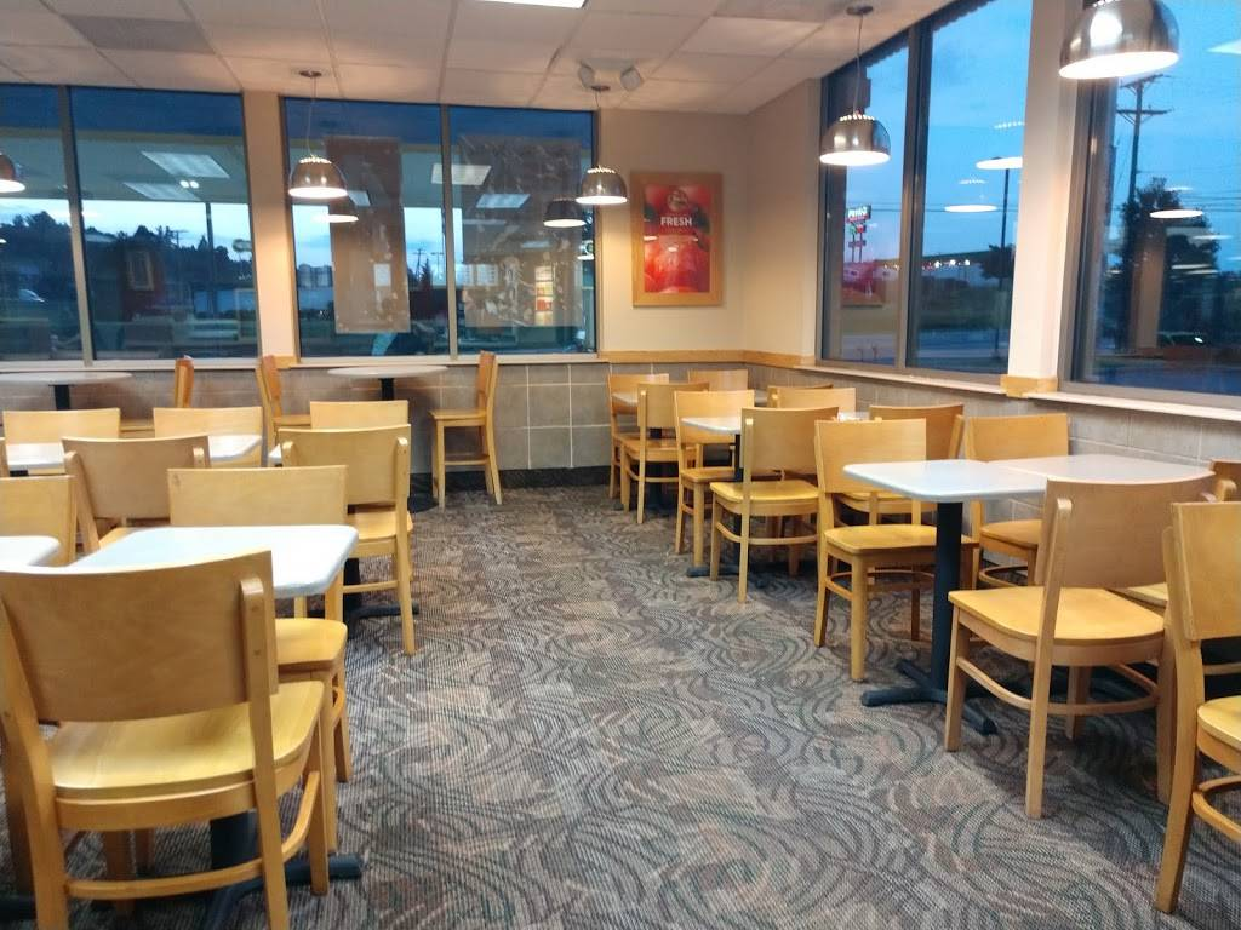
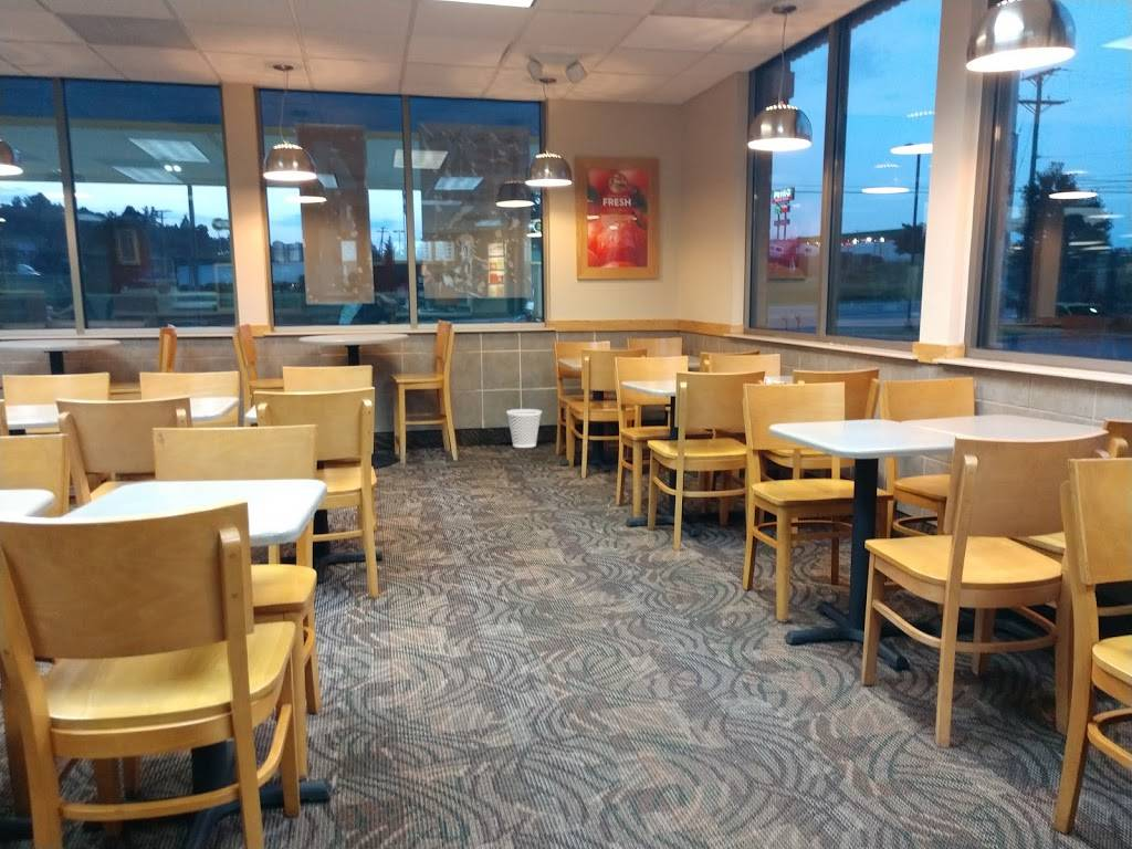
+ wastebasket [505,408,543,449]
